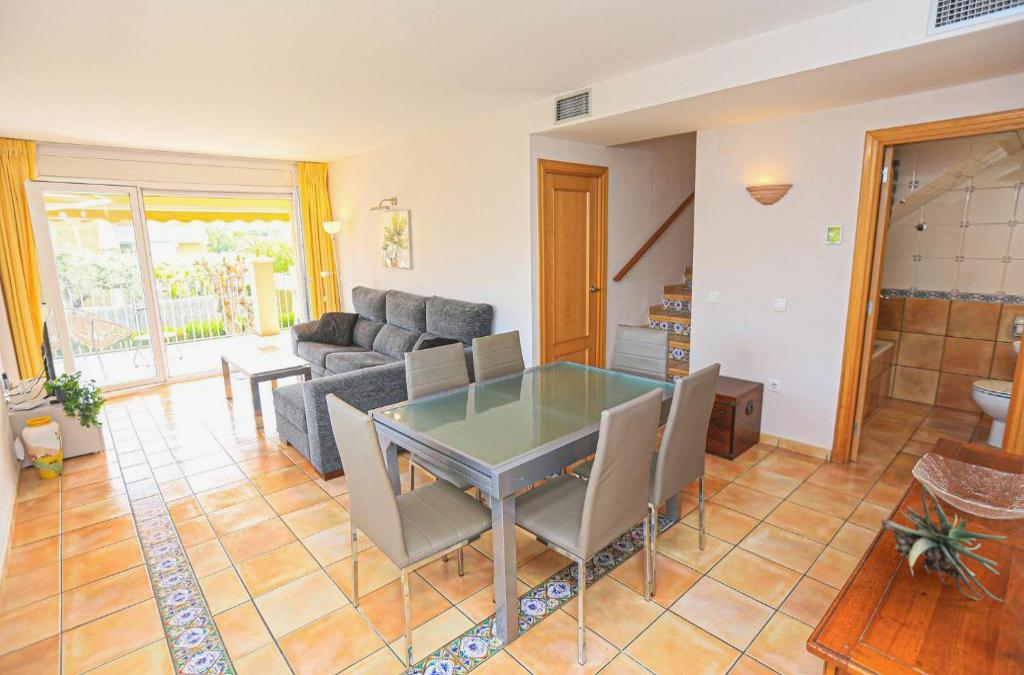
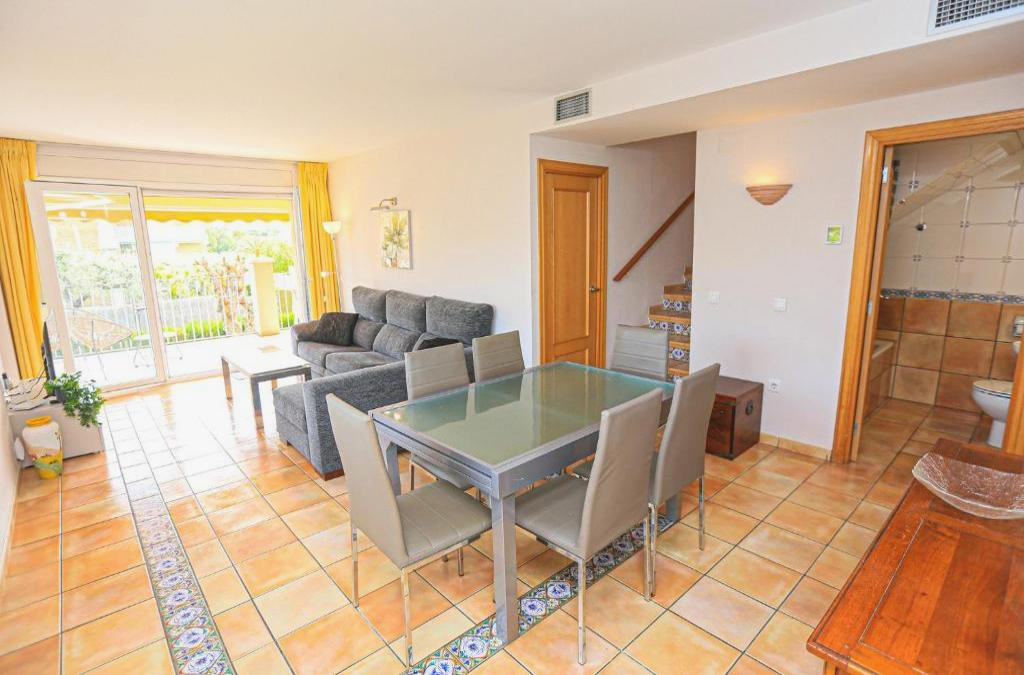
- plant [880,480,1009,603]
